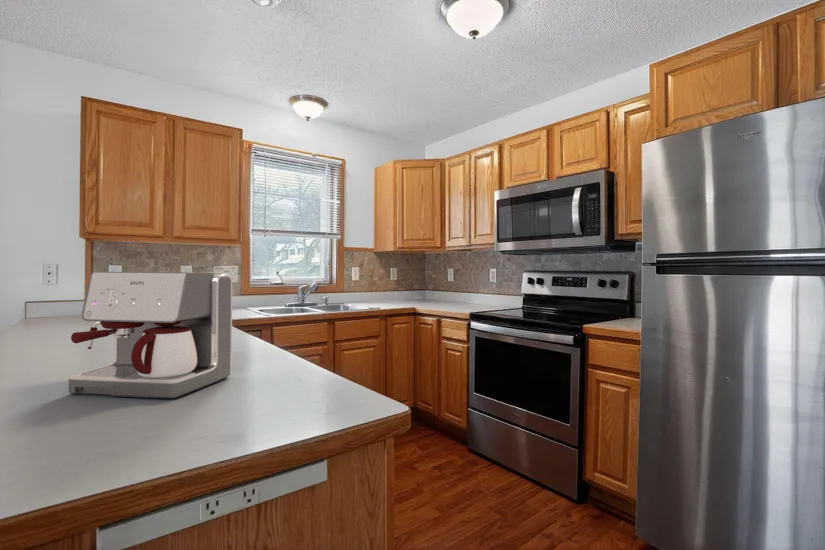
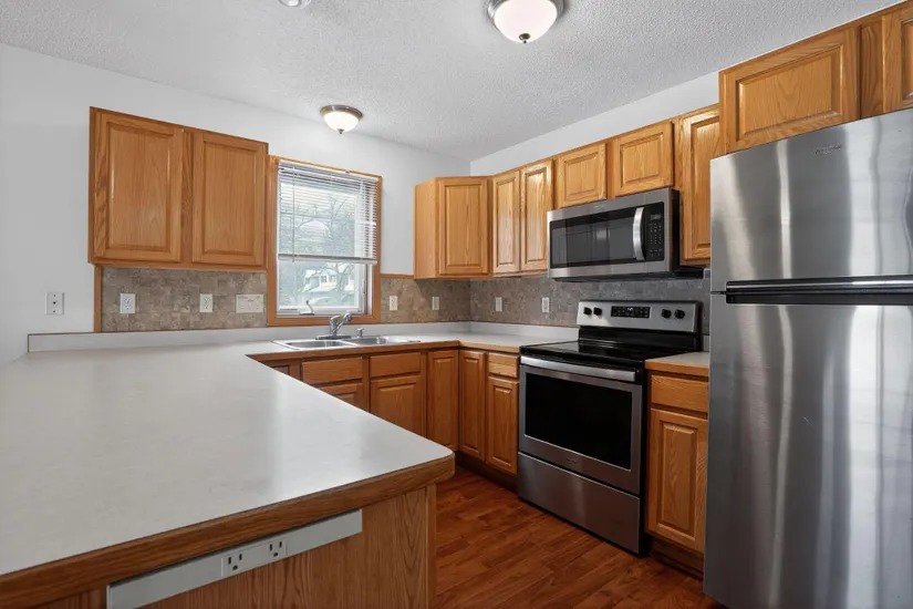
- coffee maker [67,271,233,399]
